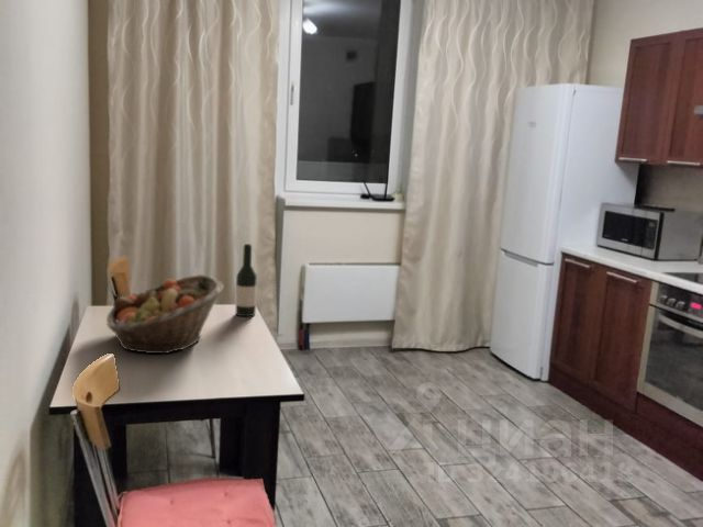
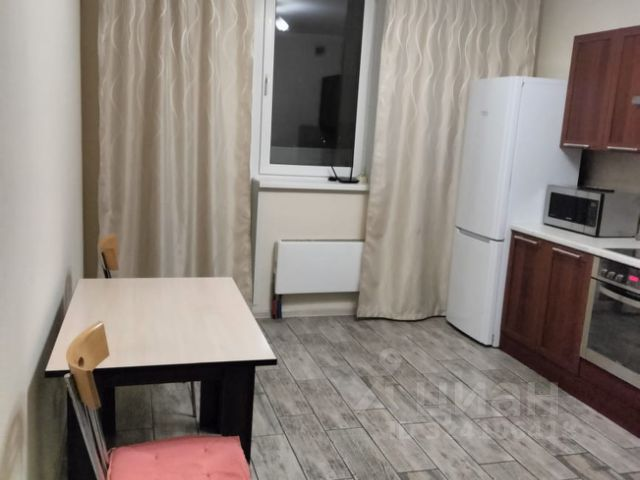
- fruit basket [105,273,225,356]
- wine bottle [234,242,258,318]
